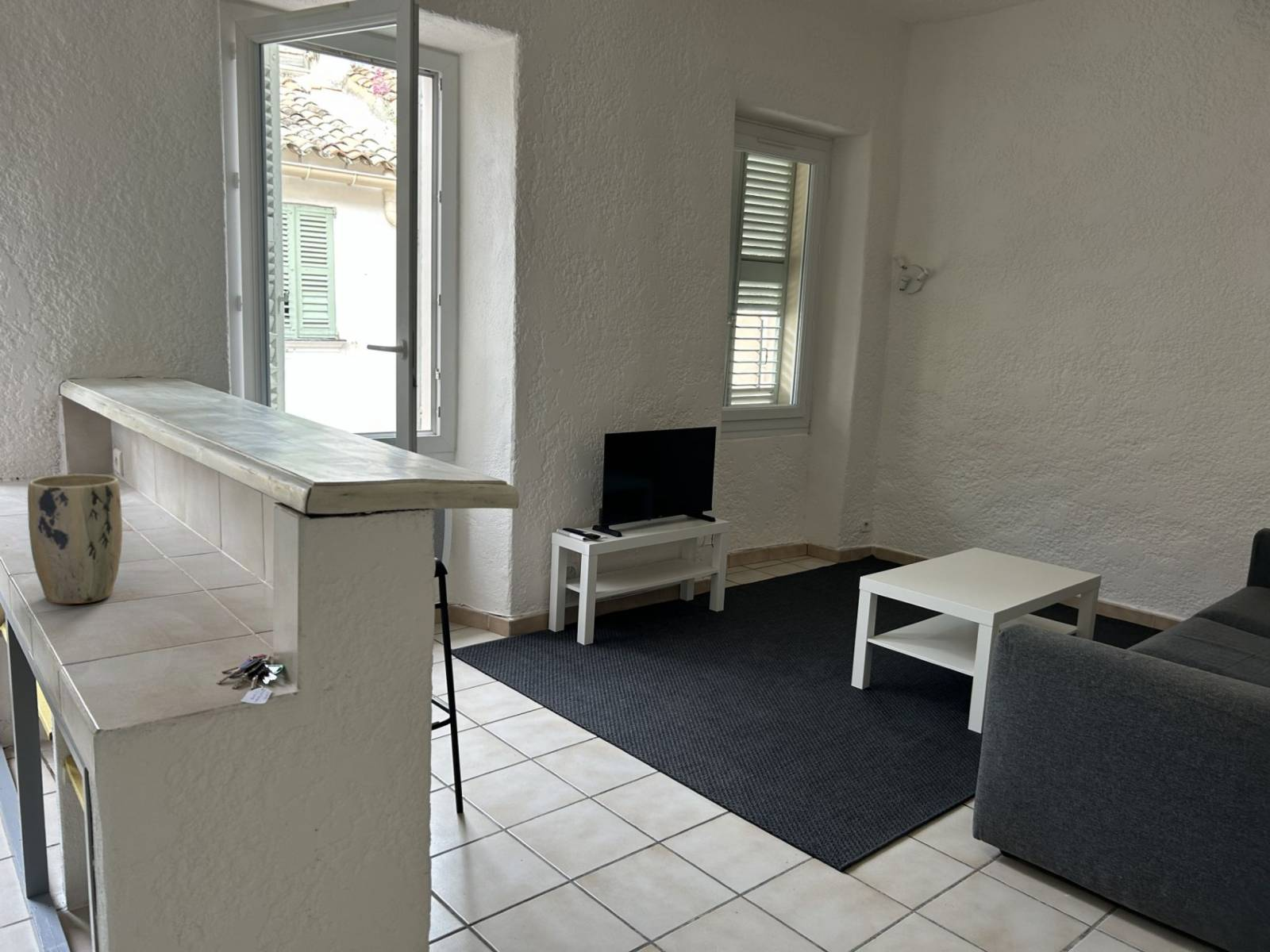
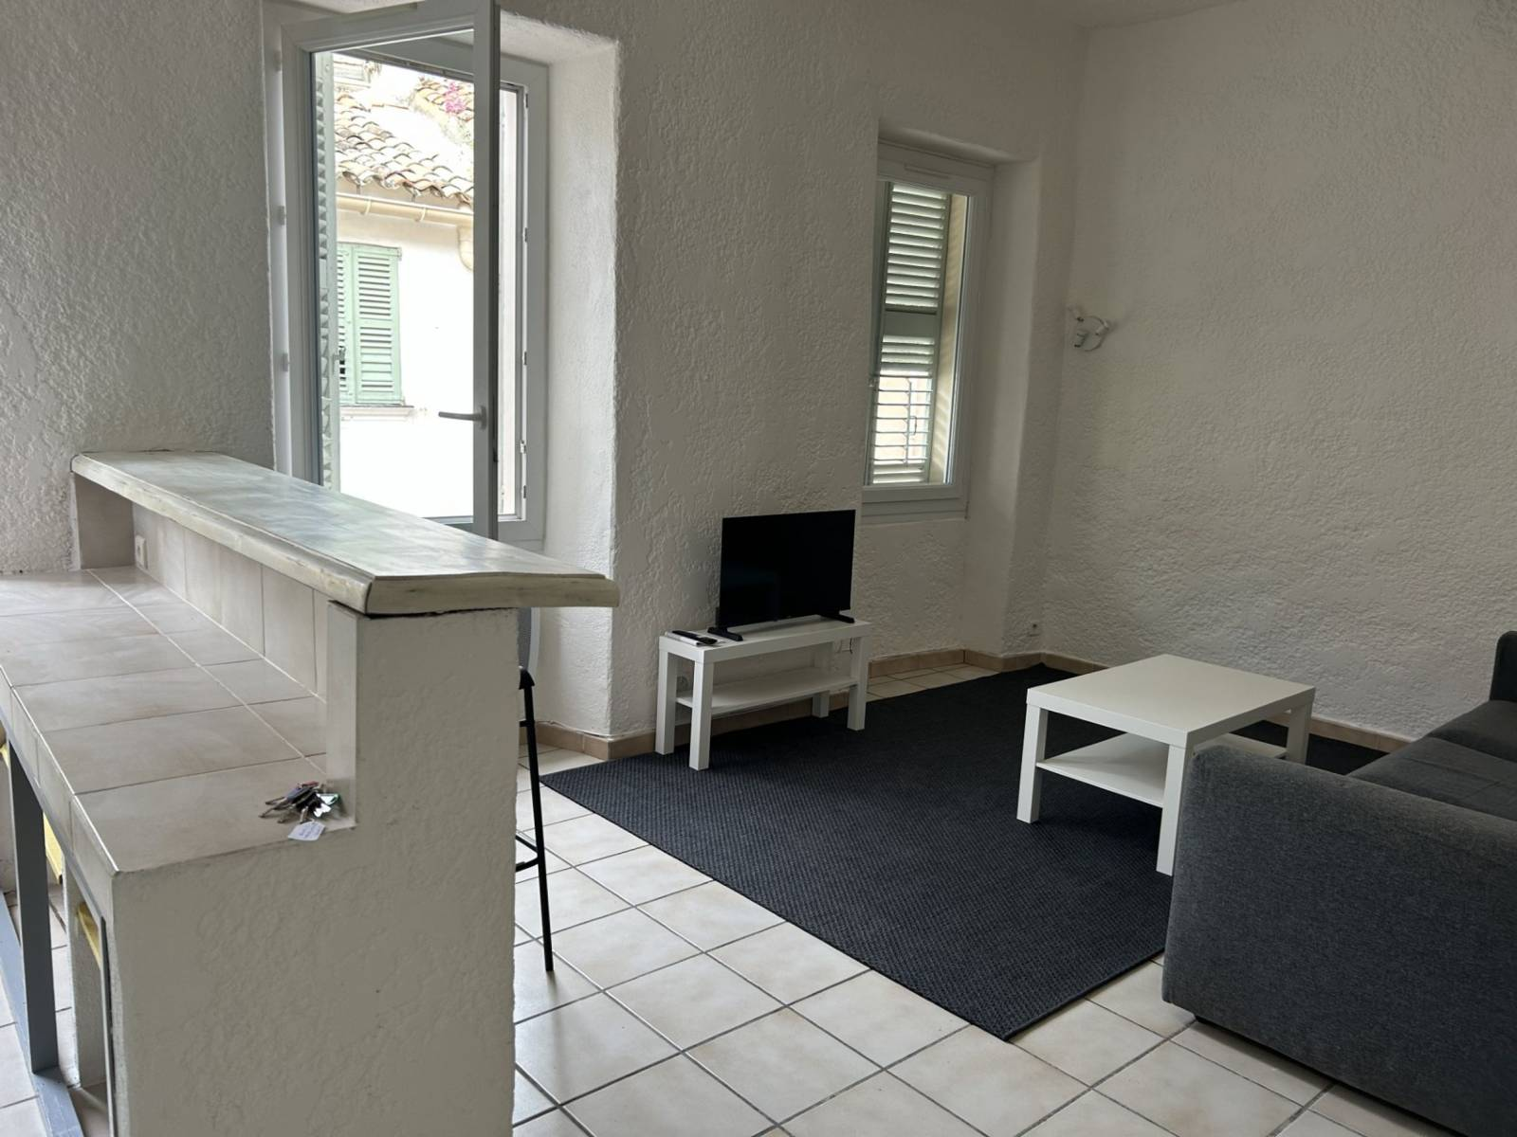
- plant pot [27,473,123,605]
